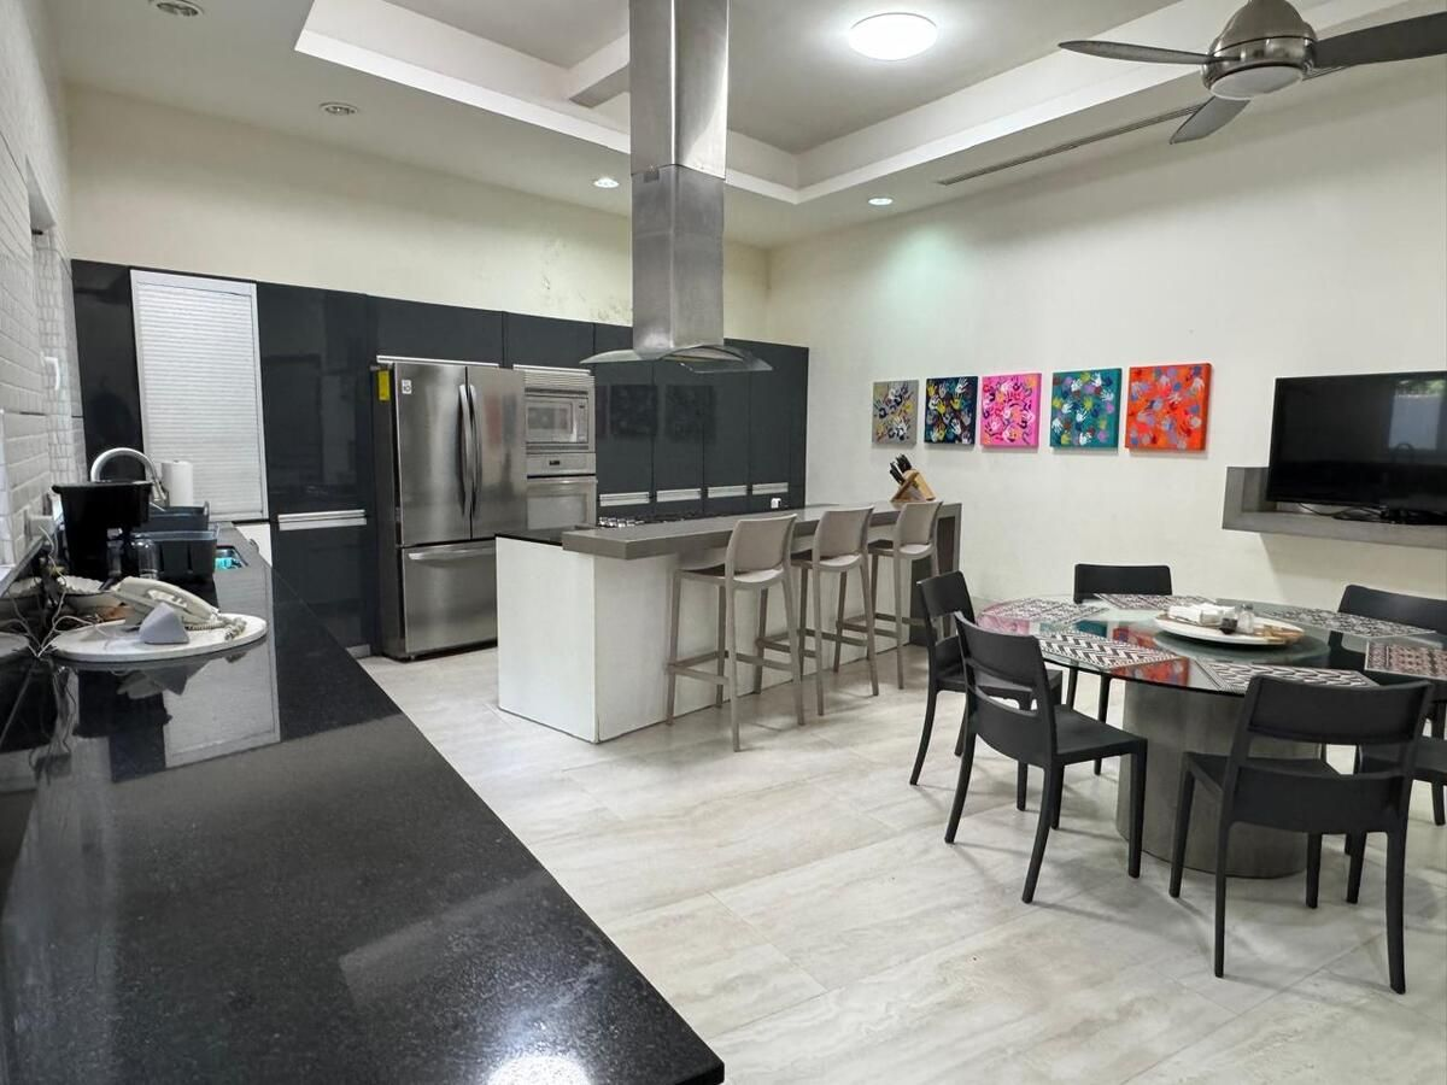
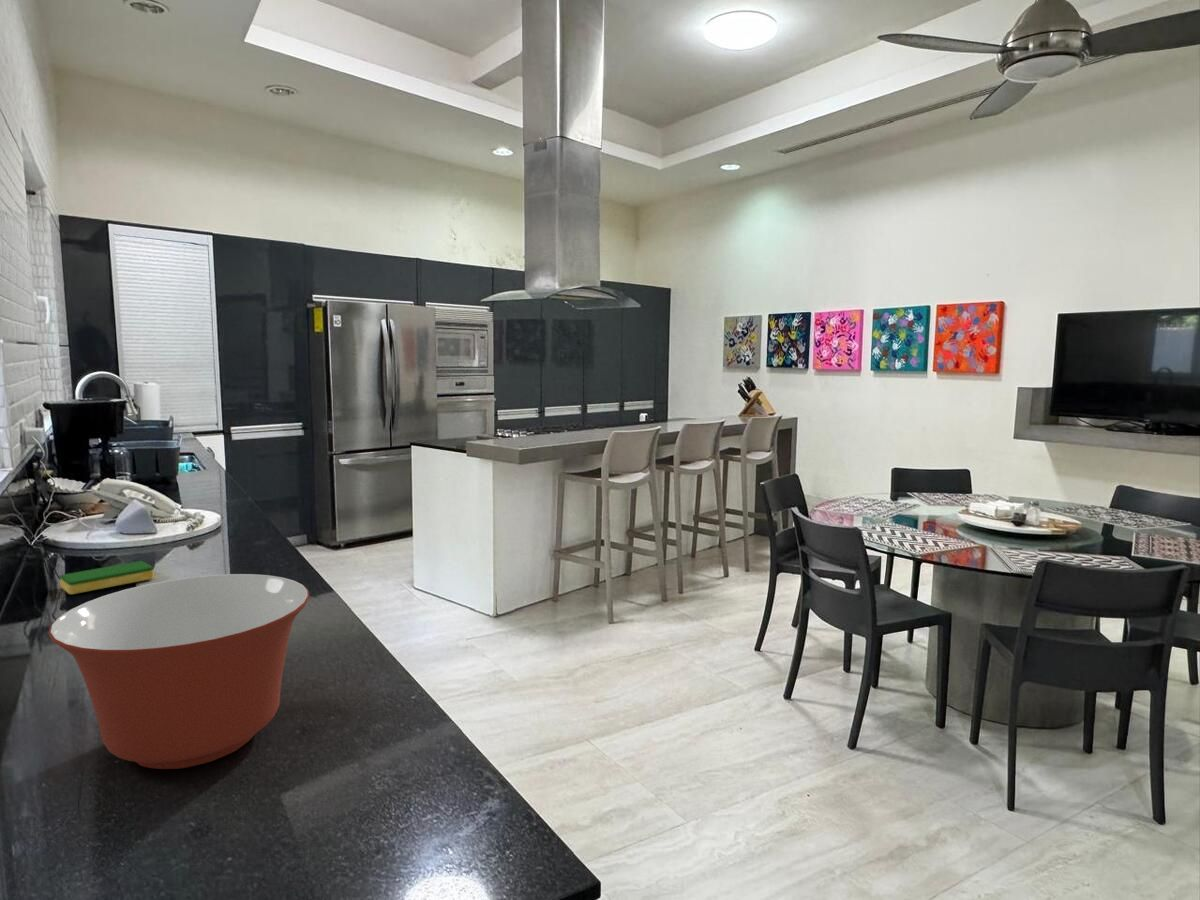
+ dish sponge [59,560,155,595]
+ mixing bowl [47,573,310,770]
